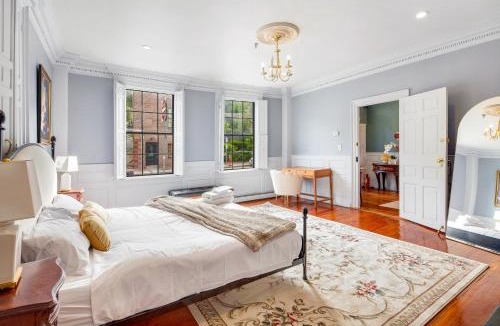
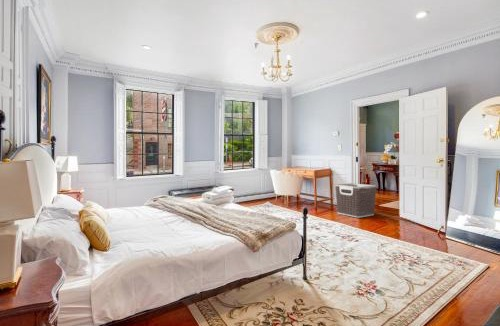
+ clothes hamper [334,182,377,219]
